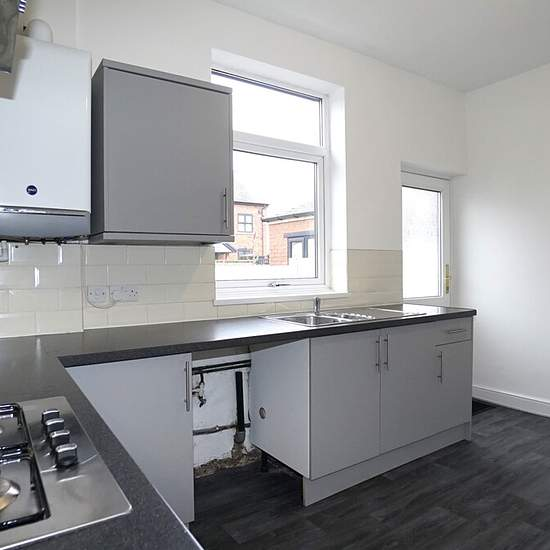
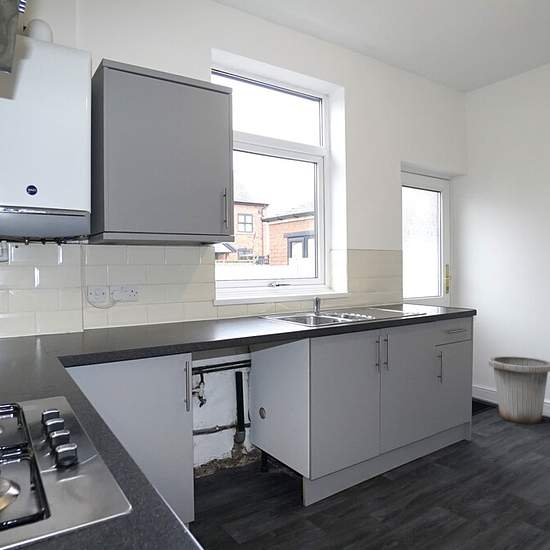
+ trash can [488,355,550,425]
